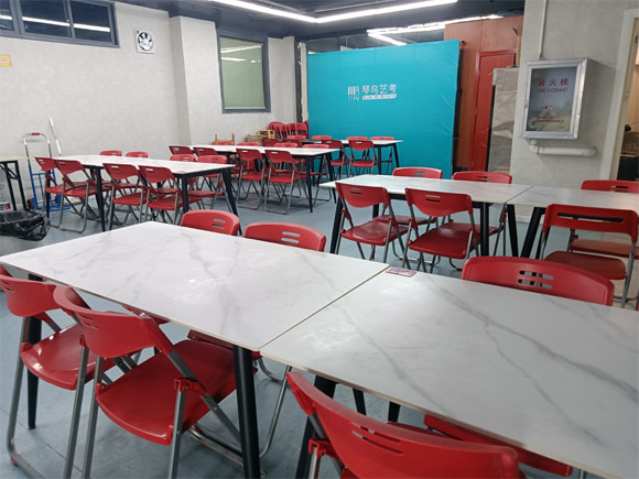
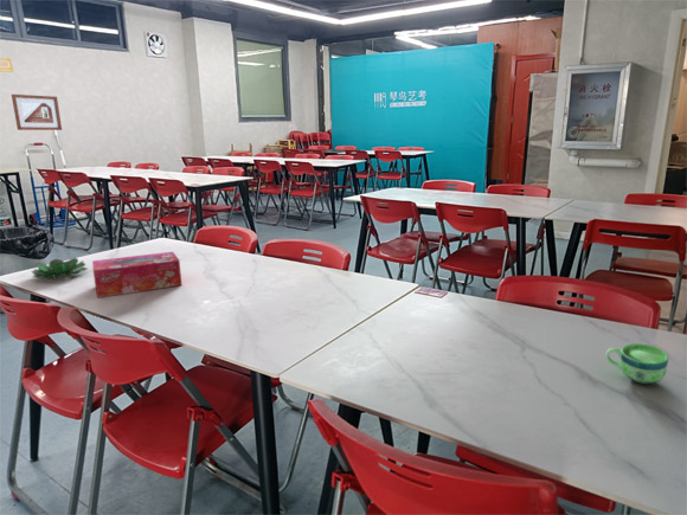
+ succulent plant [31,257,89,281]
+ tissue box [91,251,182,298]
+ picture frame [11,94,63,131]
+ cup [605,342,669,385]
